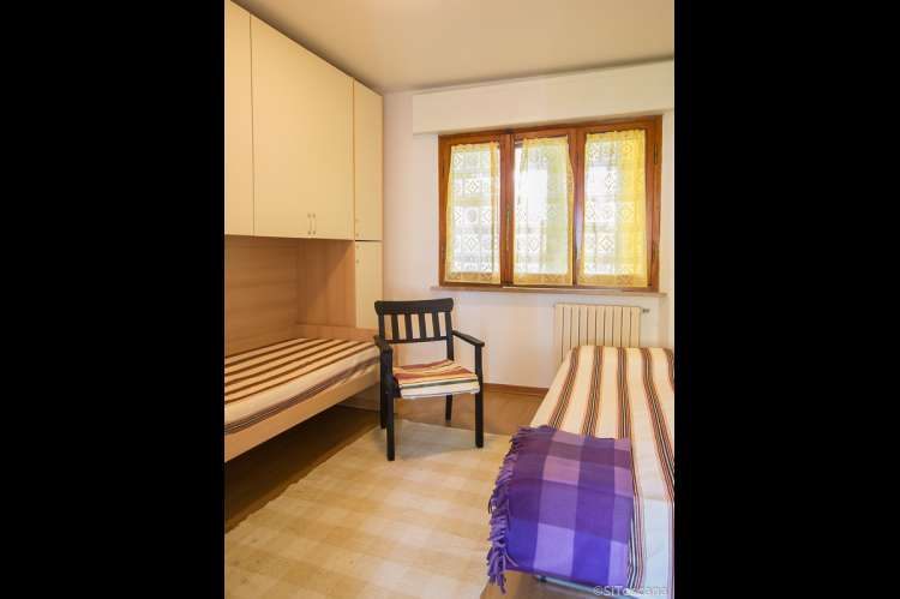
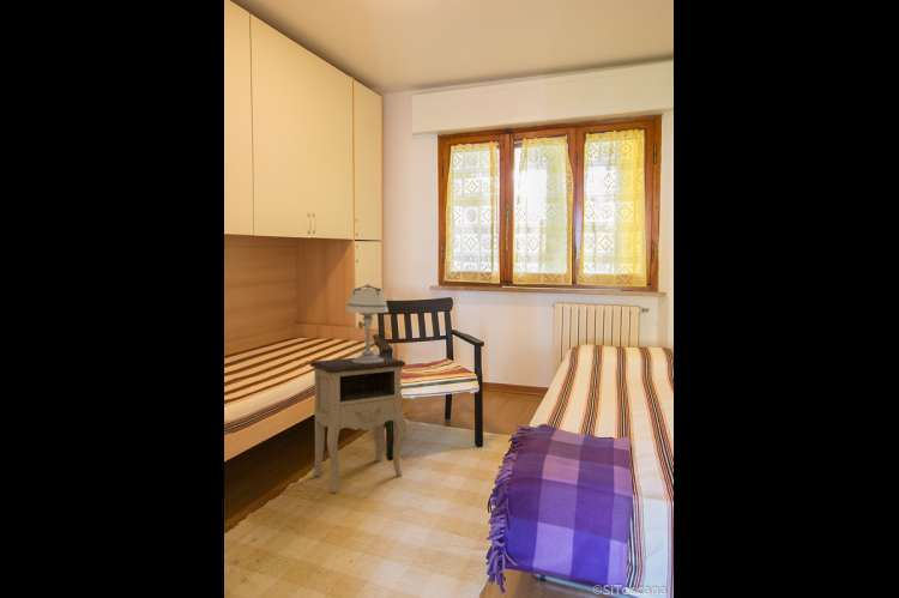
+ nightstand [308,355,408,494]
+ table lamp [345,283,390,363]
